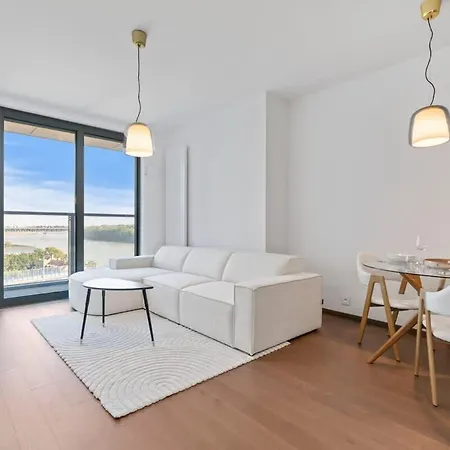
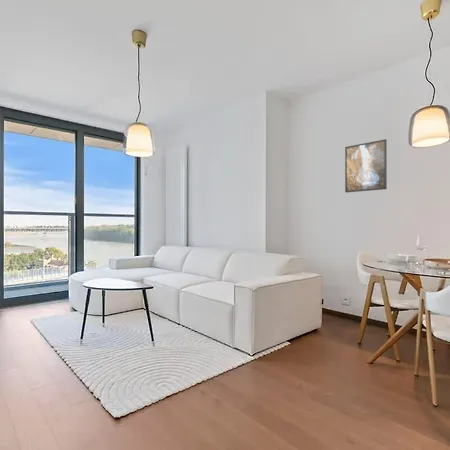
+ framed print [344,138,388,193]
